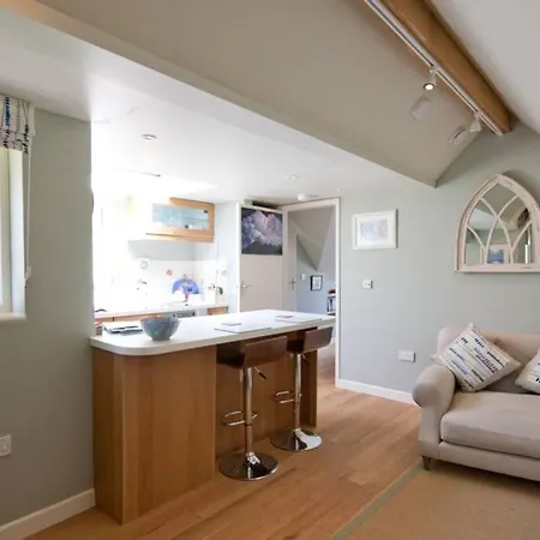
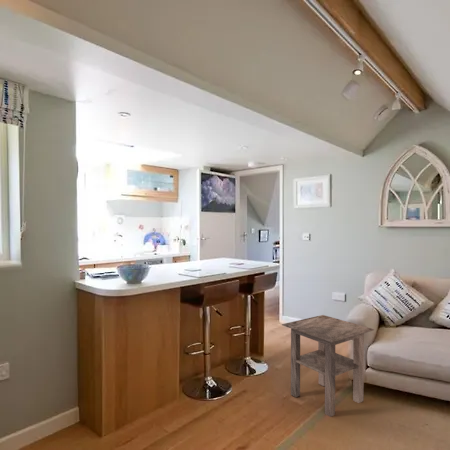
+ side table [281,314,375,418]
